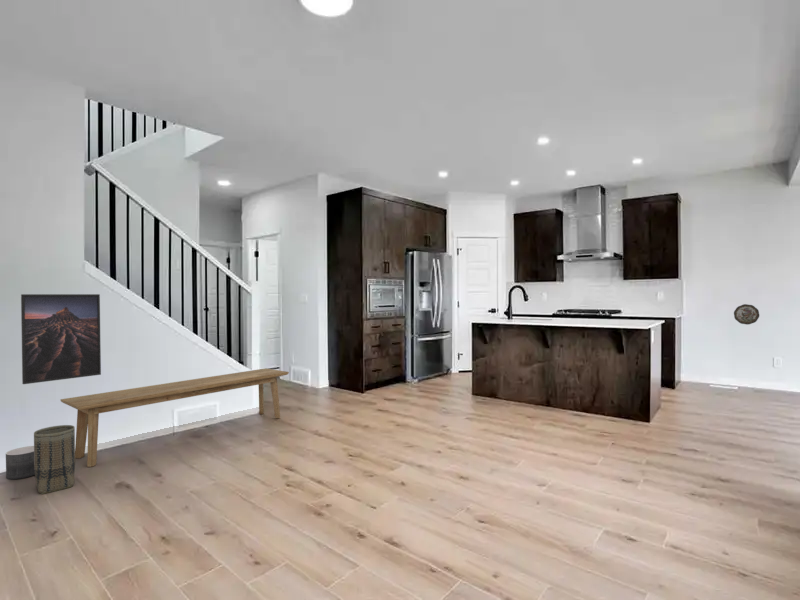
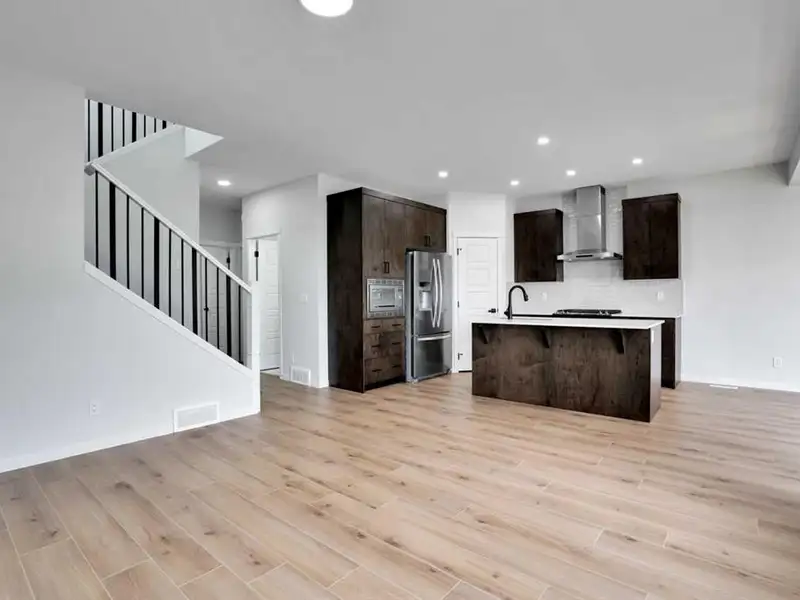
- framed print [20,293,102,385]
- basket [33,424,76,495]
- planter [5,445,35,480]
- decorative plate [733,303,760,326]
- bench [59,367,290,468]
